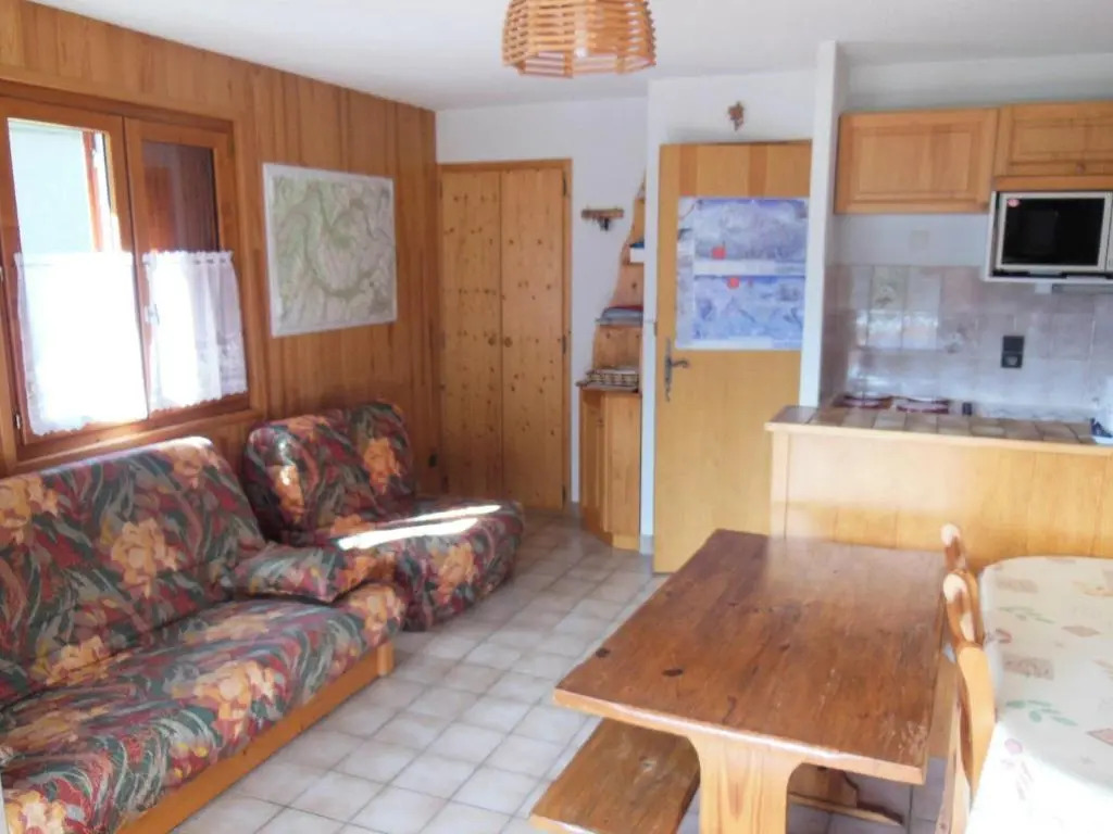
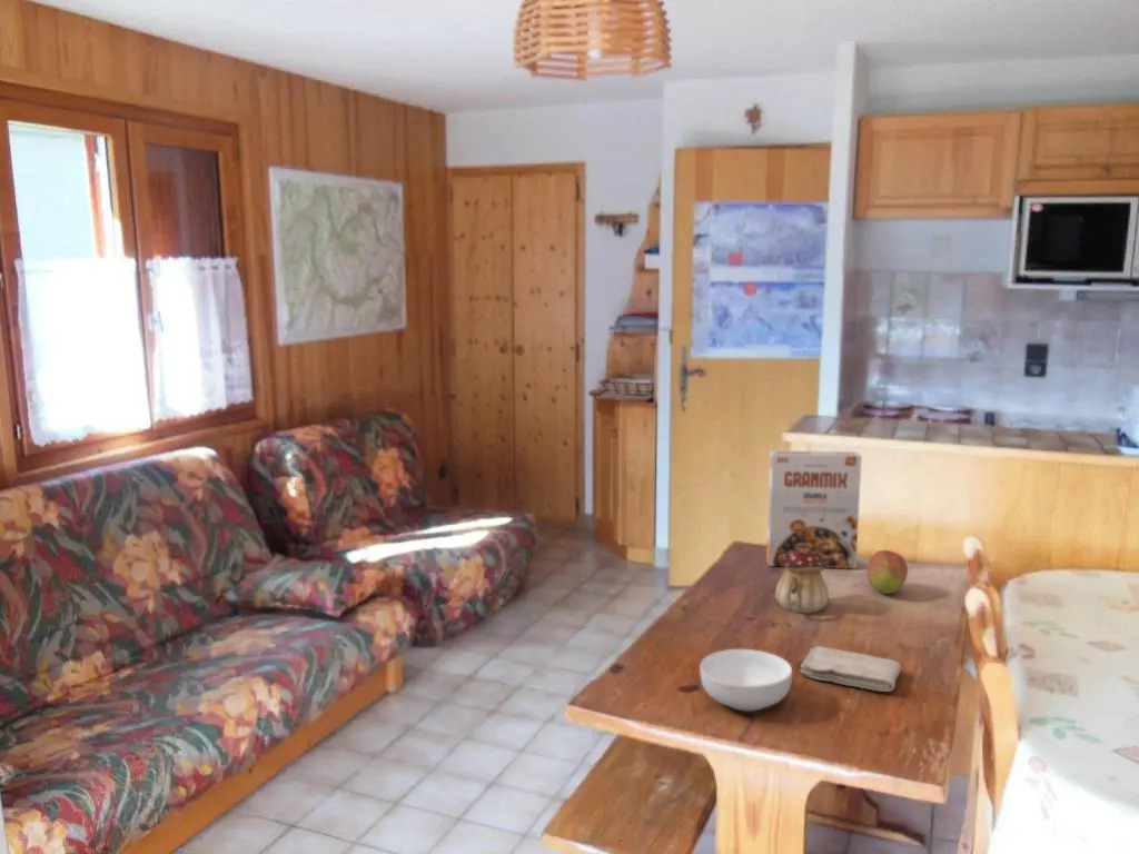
+ washcloth [799,645,902,693]
+ teapot [774,544,830,615]
+ fruit [866,549,909,595]
+ cereal box [765,449,863,569]
+ cereal bowl [699,648,793,712]
